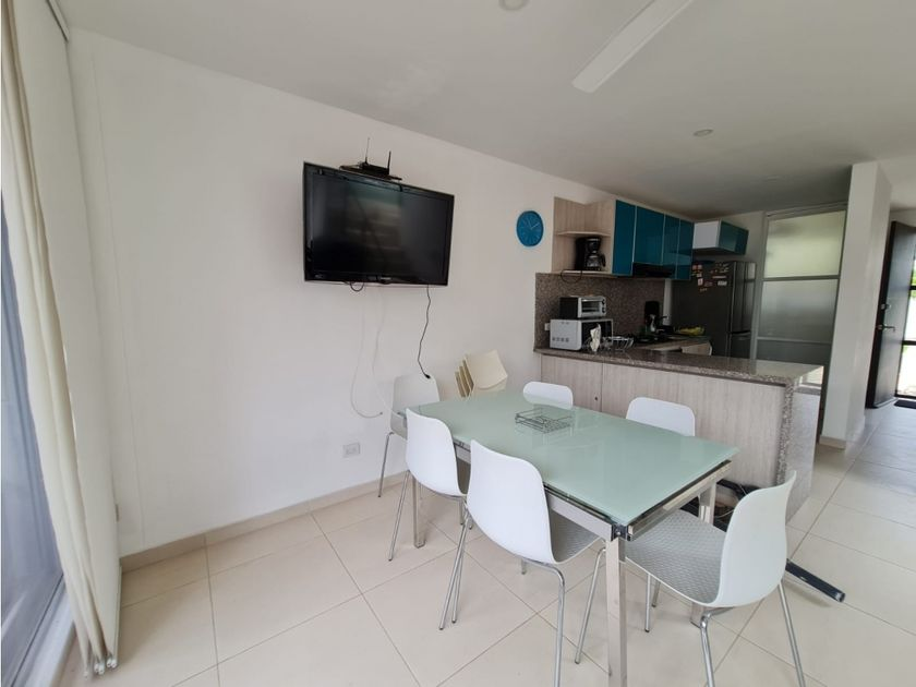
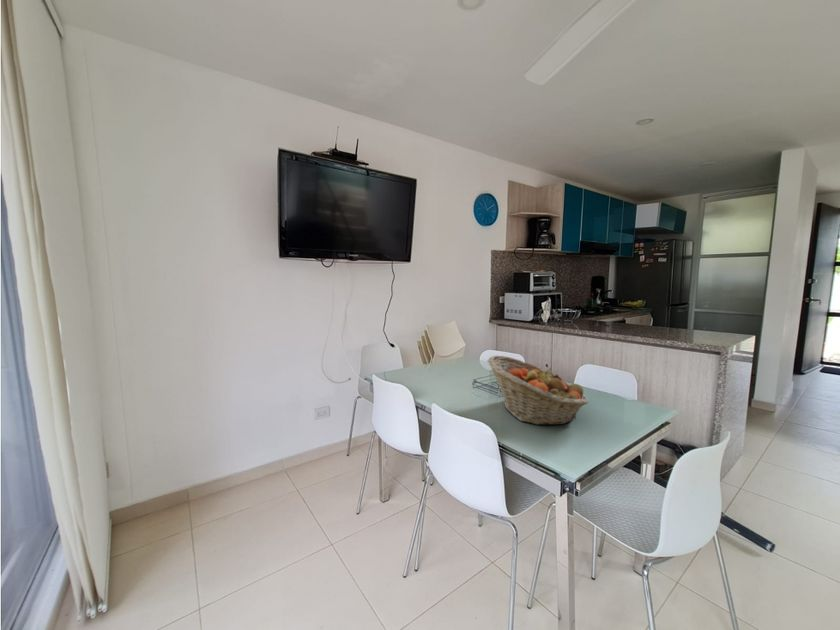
+ fruit basket [486,355,590,426]
